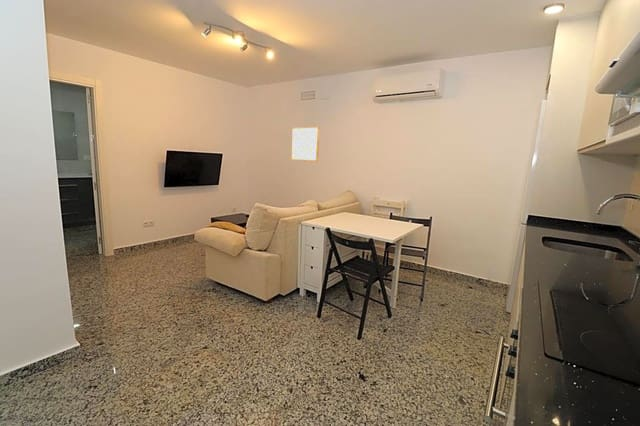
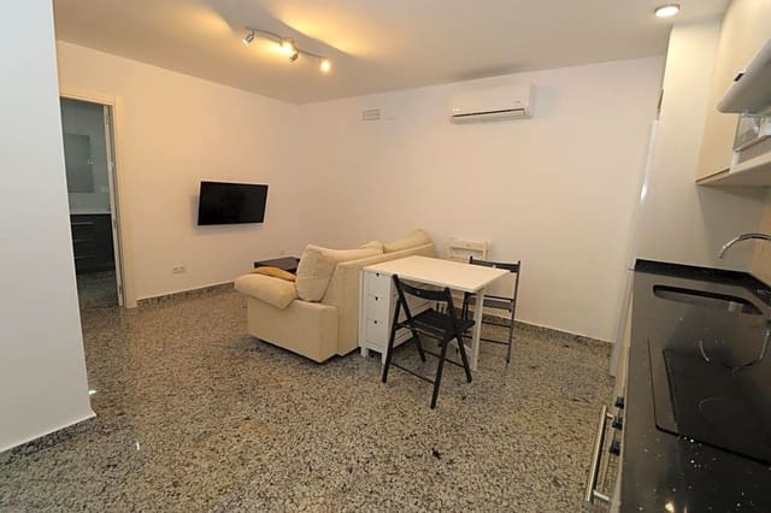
- wall art [290,126,320,162]
